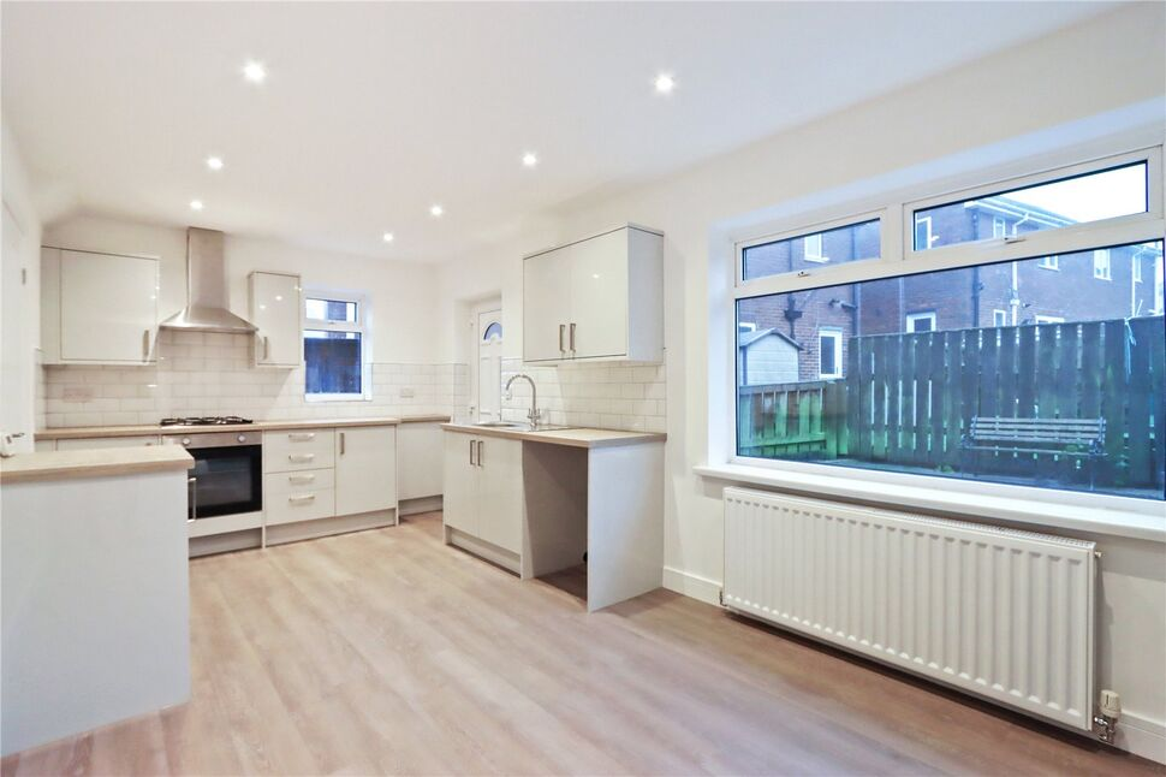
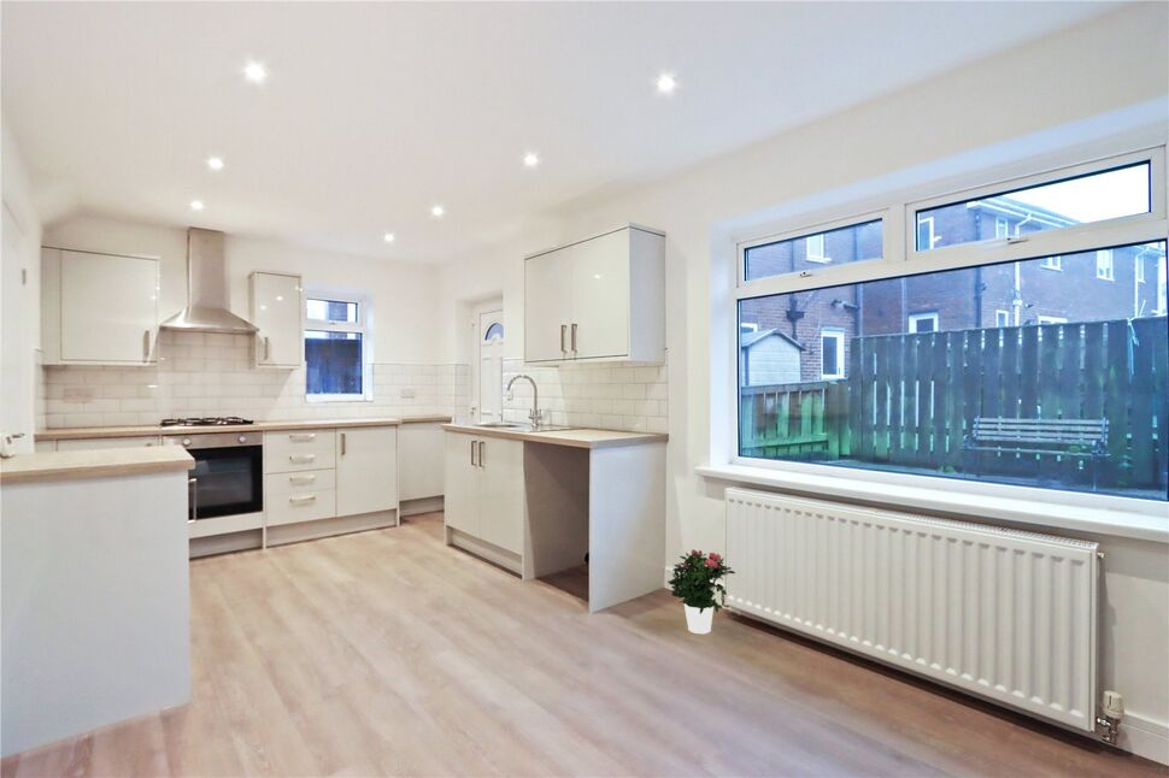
+ potted flower [666,548,736,635]
